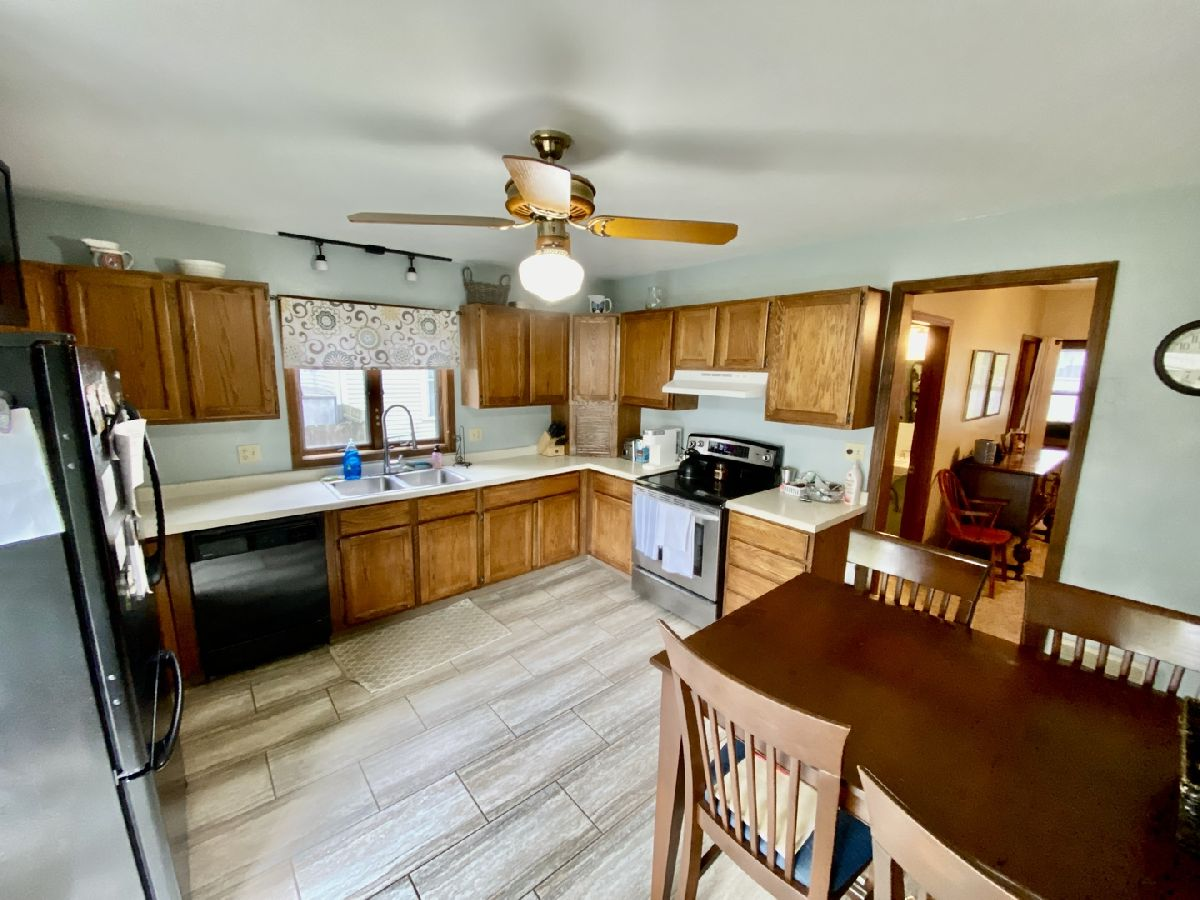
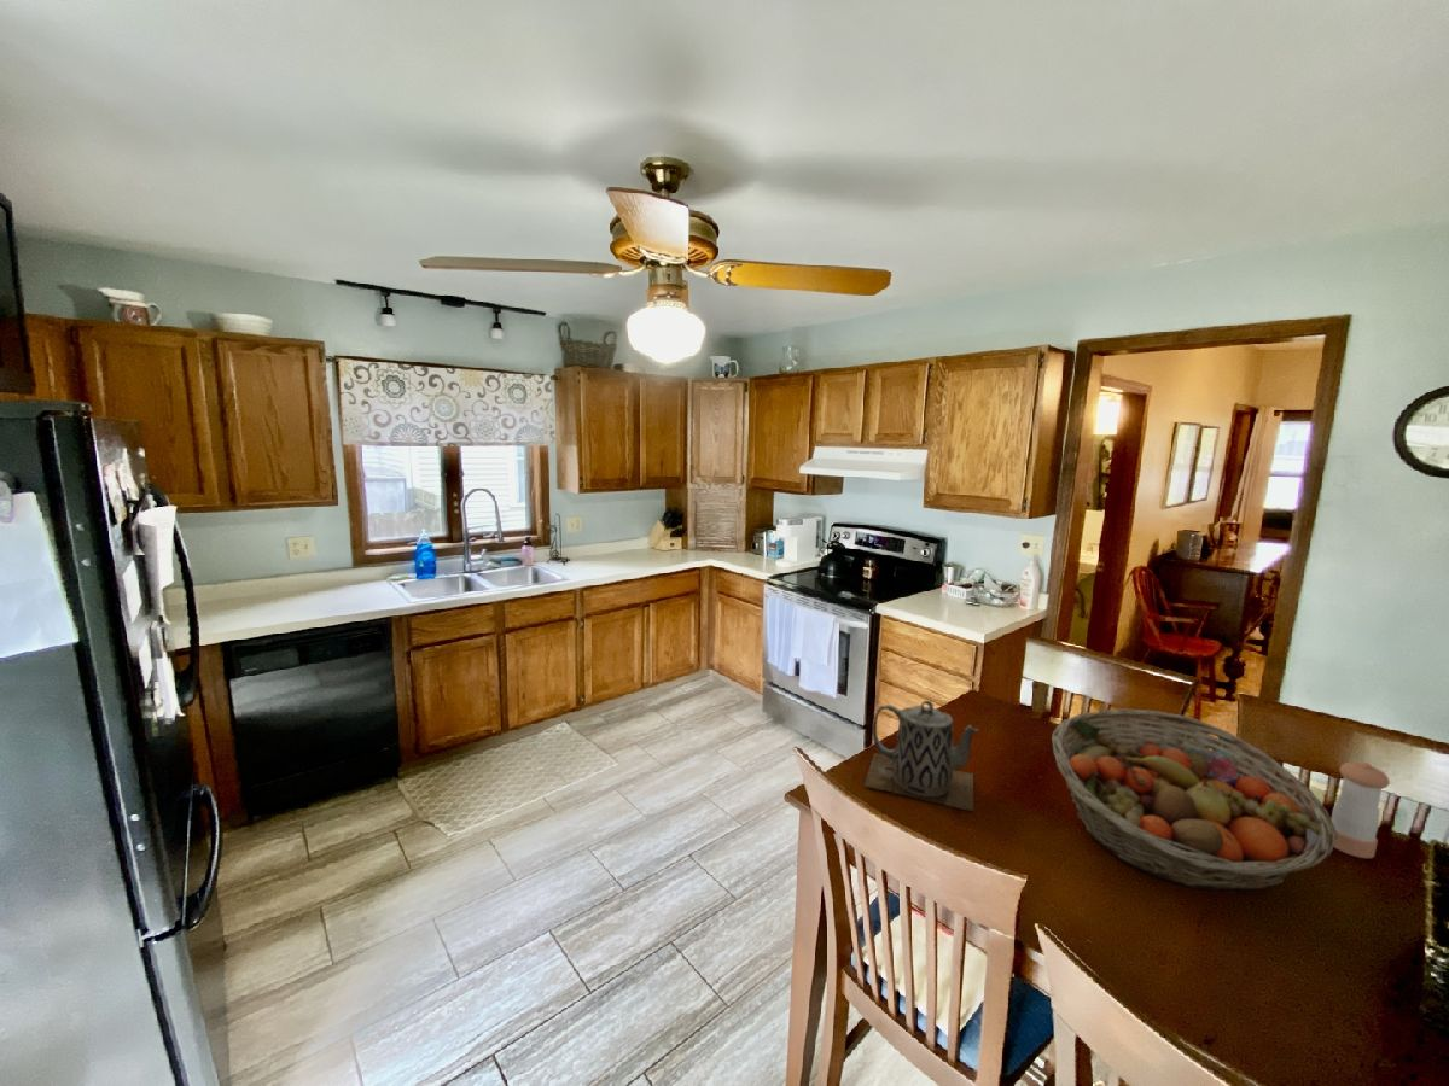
+ teapot [862,700,979,813]
+ pepper shaker [1331,761,1391,859]
+ fruit basket [1051,707,1337,892]
